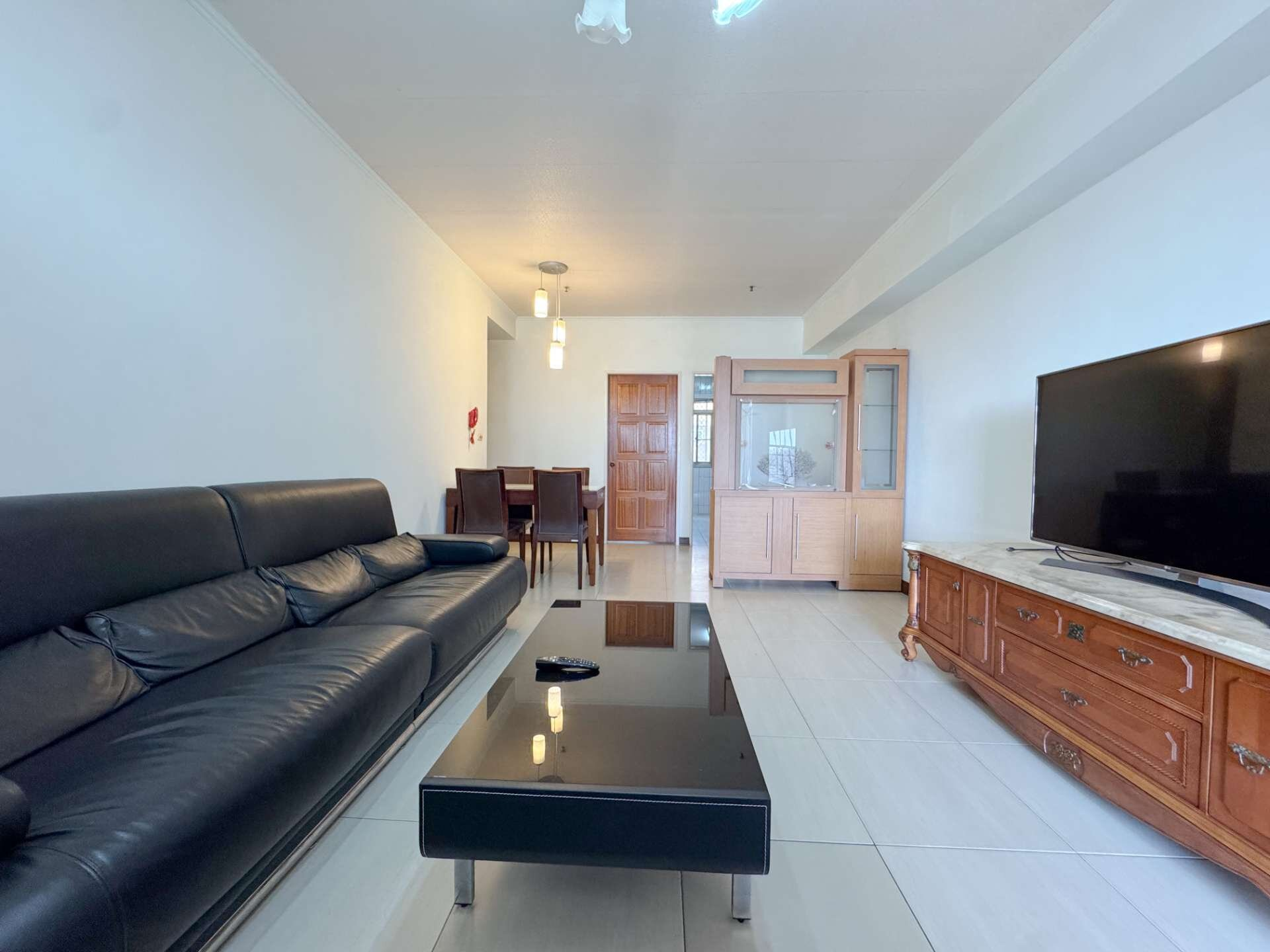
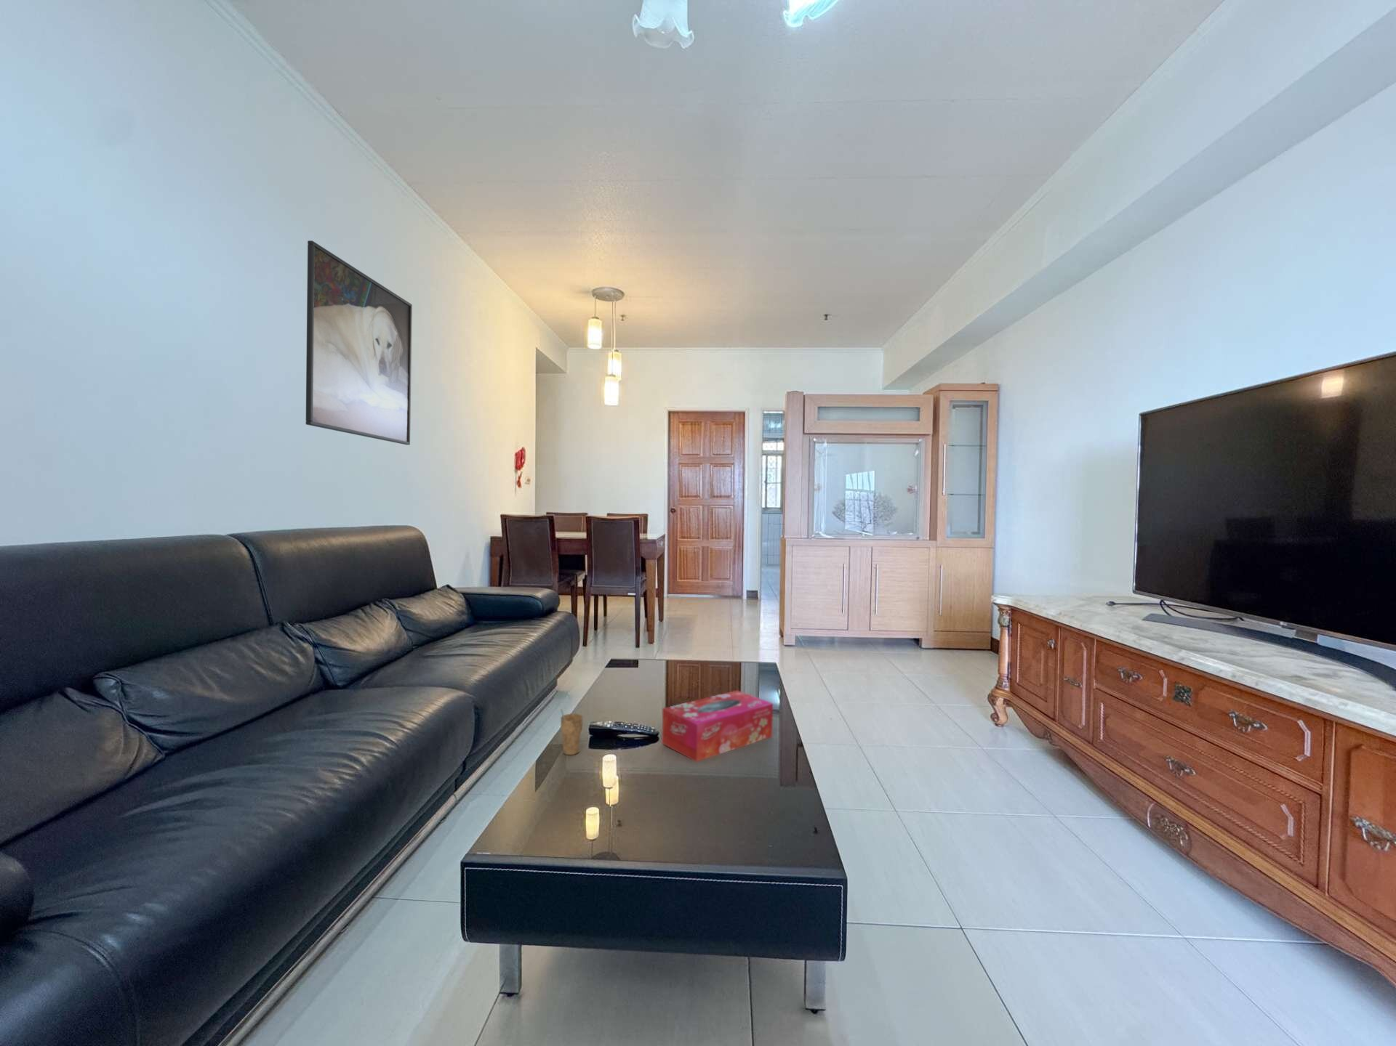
+ tissue box [661,689,774,763]
+ cup [559,709,584,756]
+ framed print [306,240,413,445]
